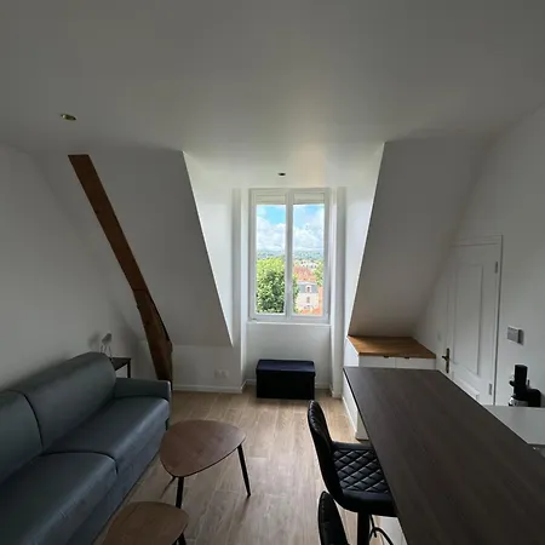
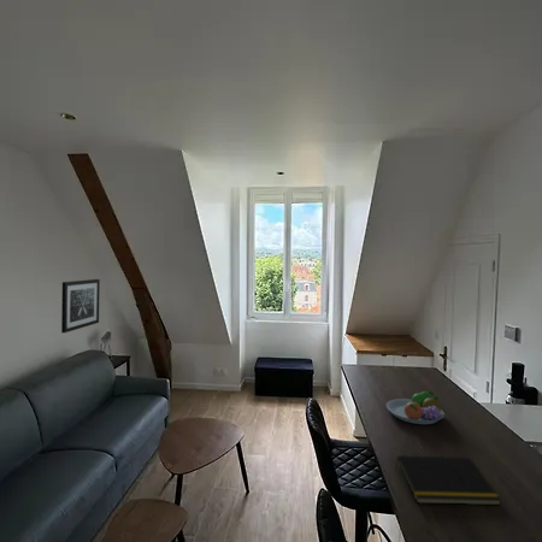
+ fruit bowl [385,390,446,425]
+ wall art [60,278,101,334]
+ notepad [394,454,502,506]
